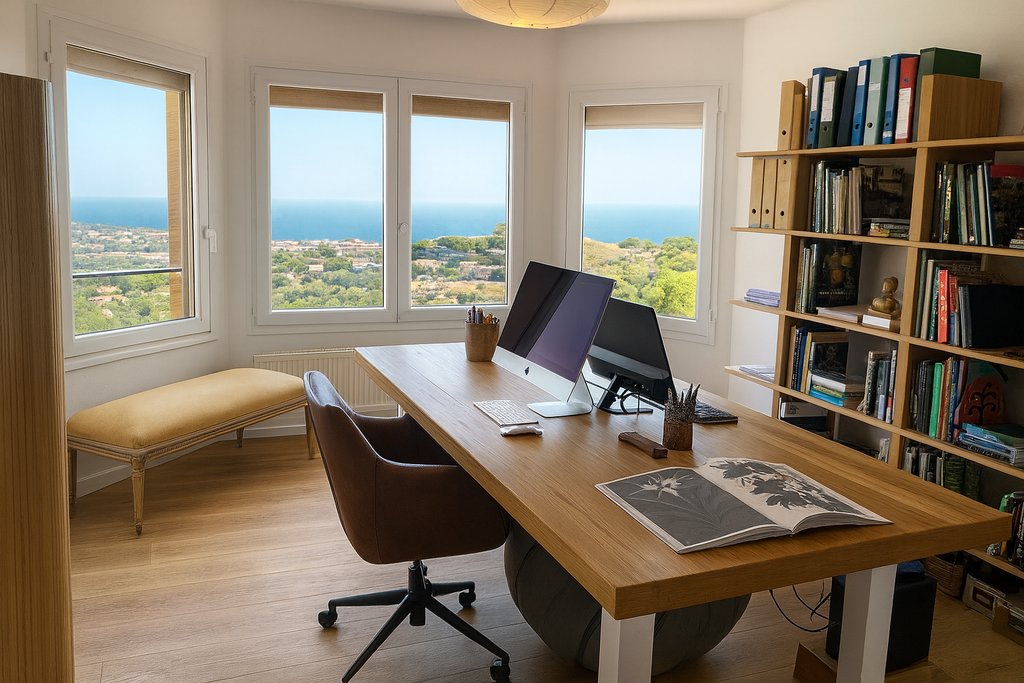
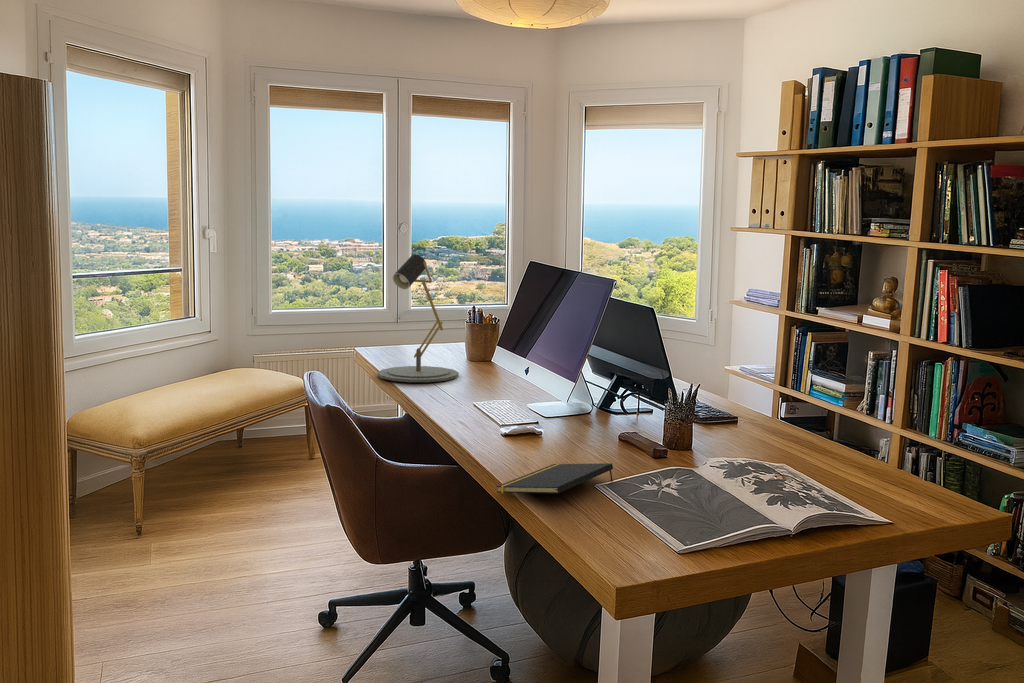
+ desk lamp [377,253,460,383]
+ notepad [495,462,614,495]
